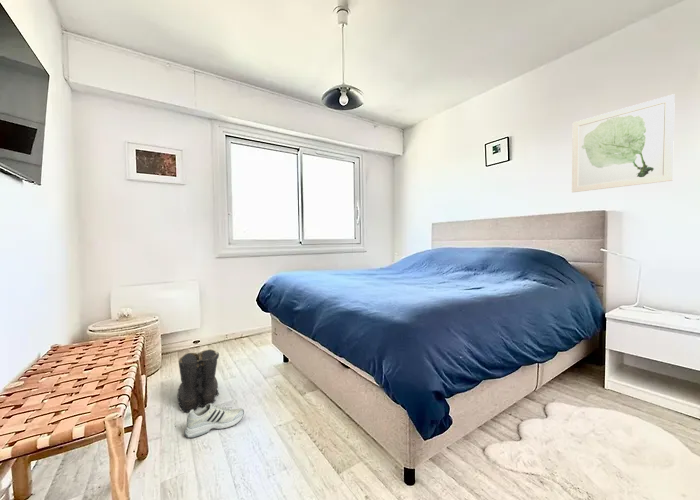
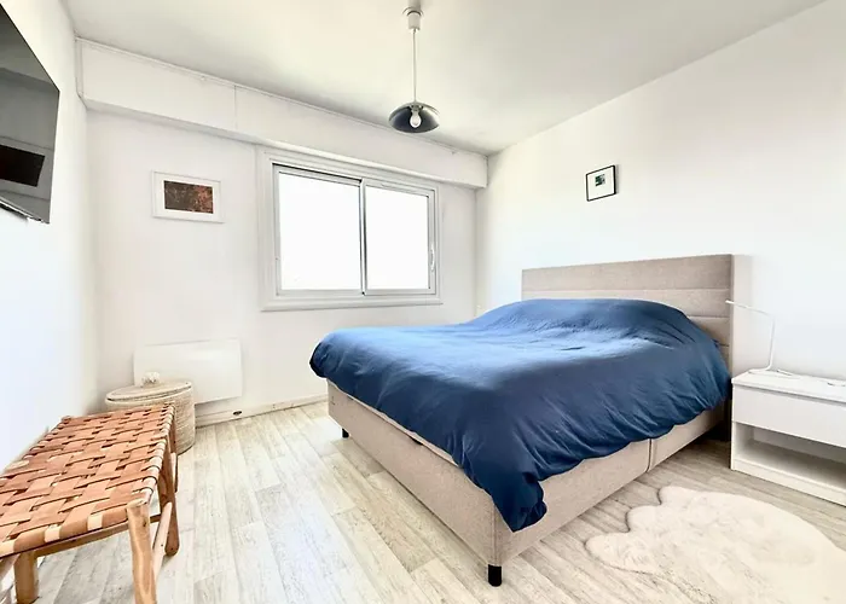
- boots [176,348,220,413]
- wall art [571,93,676,193]
- shoe [183,403,245,439]
